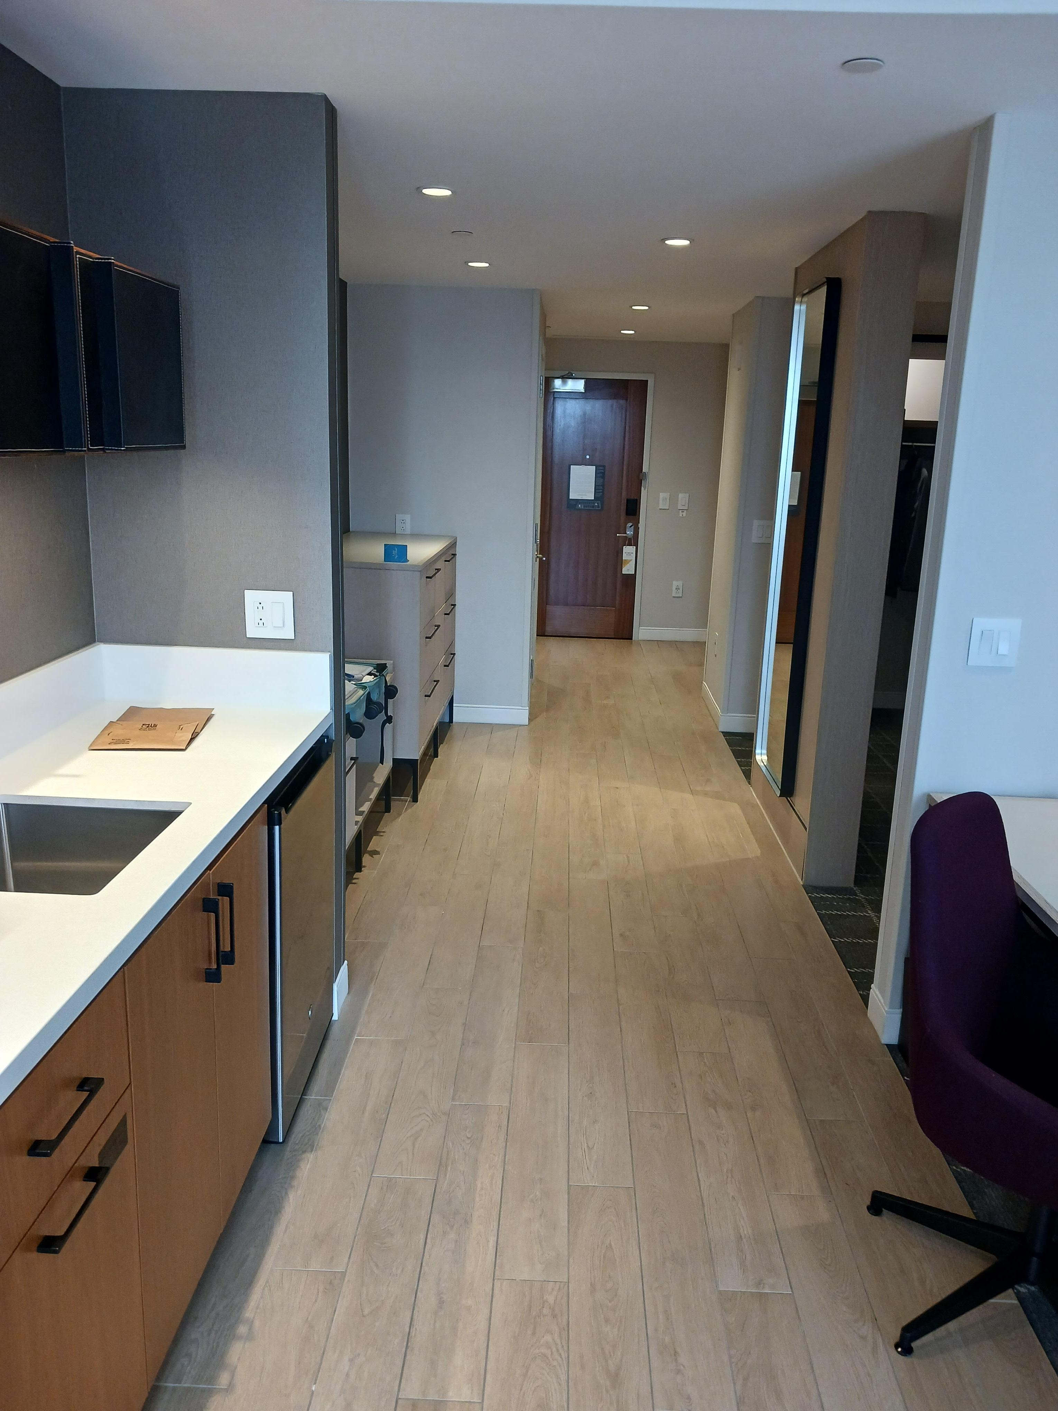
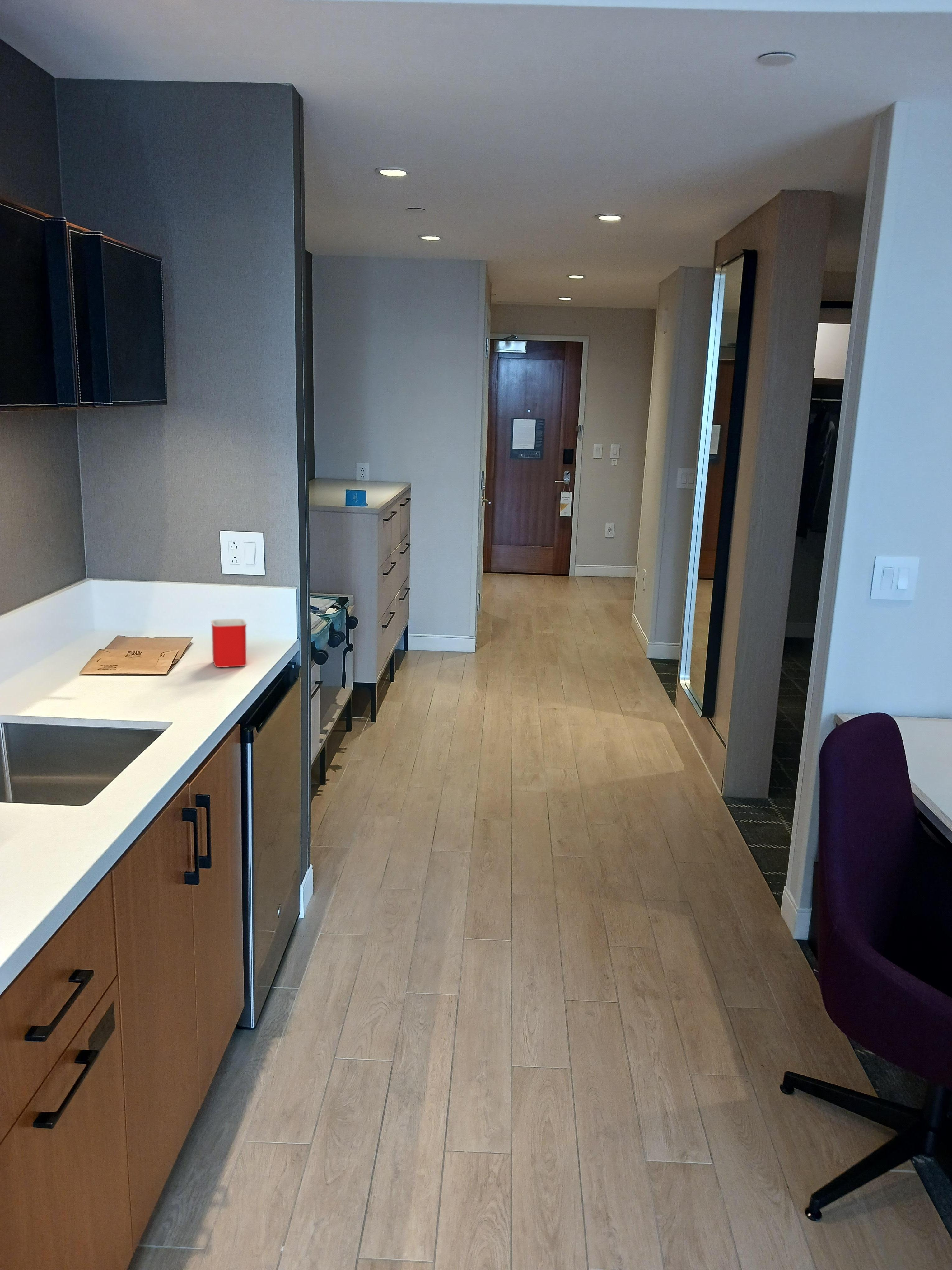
+ mug [211,619,247,668]
